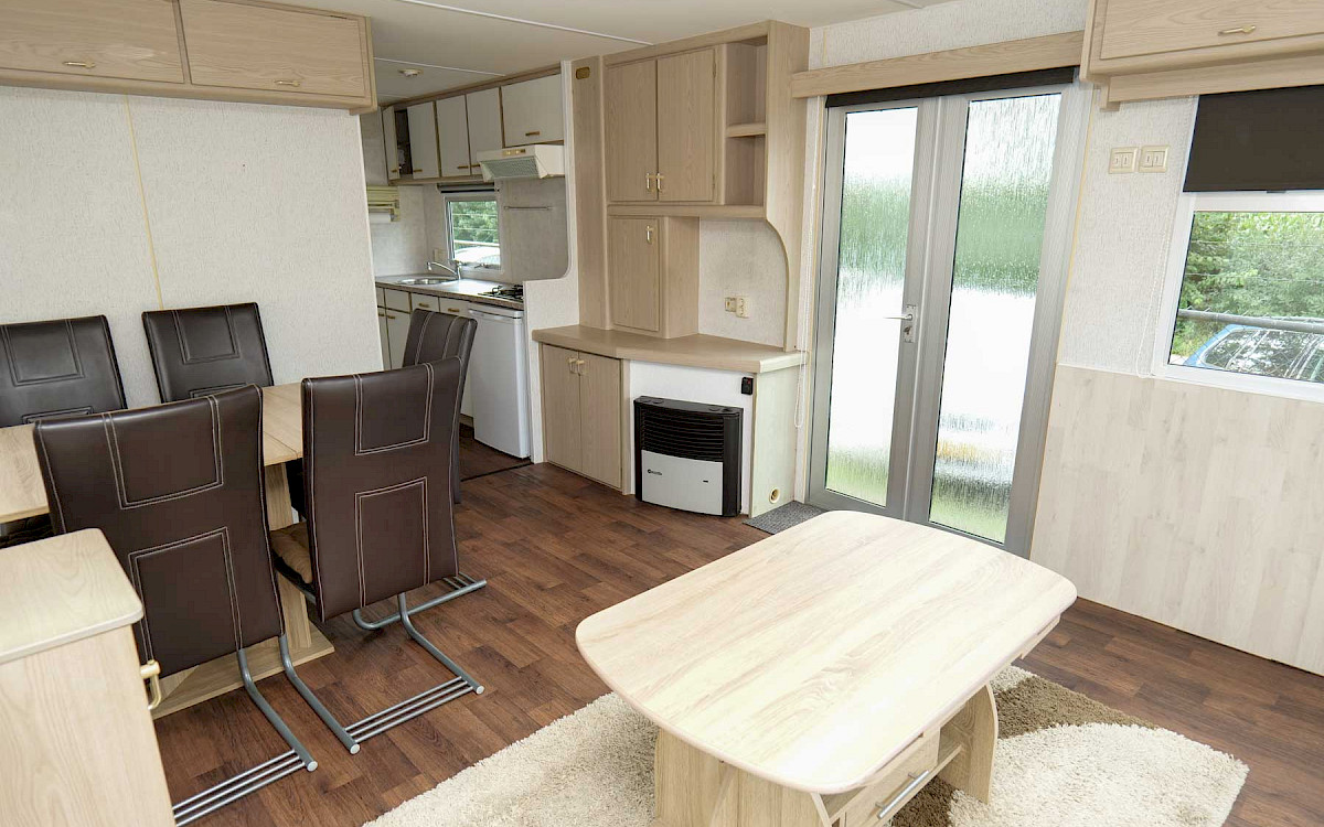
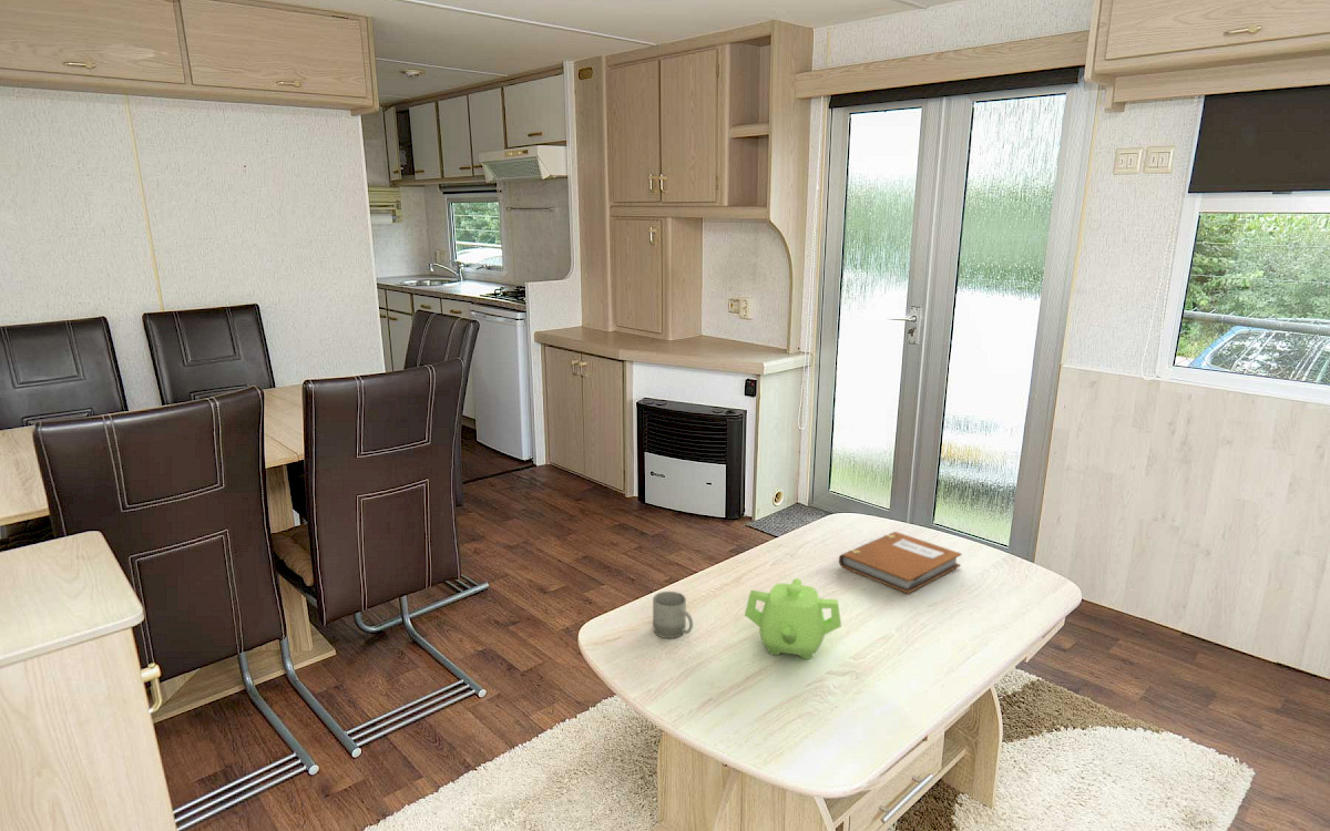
+ cup [652,591,694,639]
+ notebook [838,531,962,595]
+ teapot [744,577,842,660]
